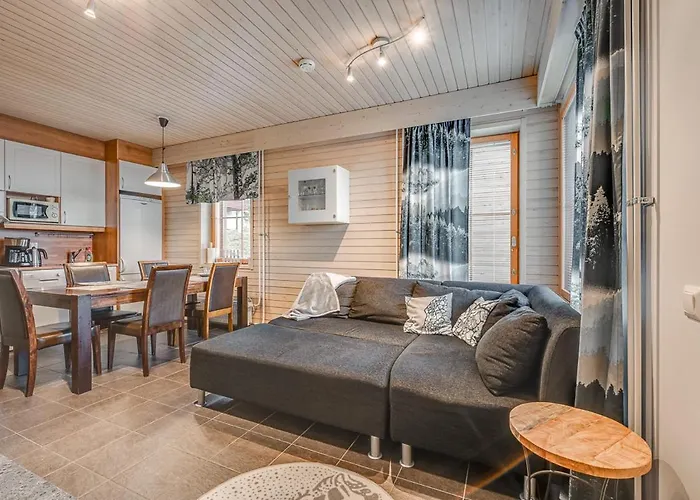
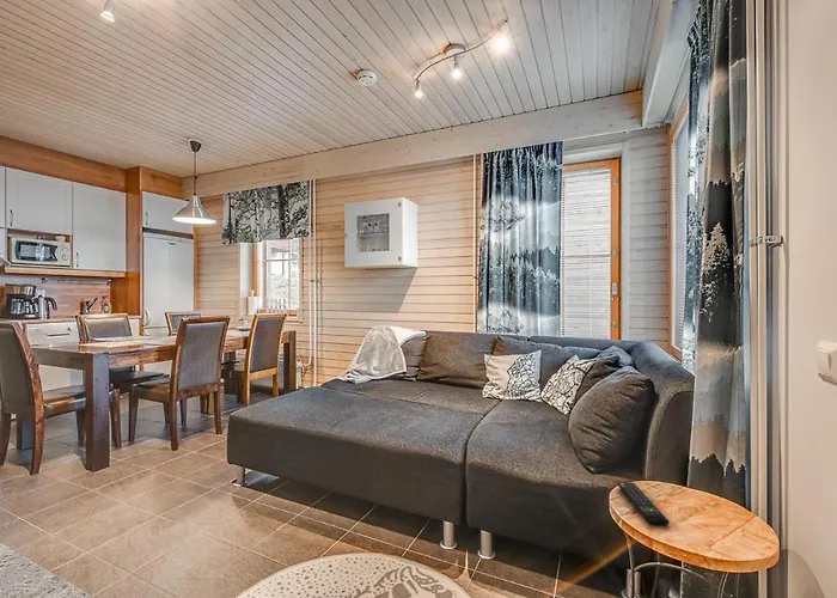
+ remote control [616,481,671,526]
